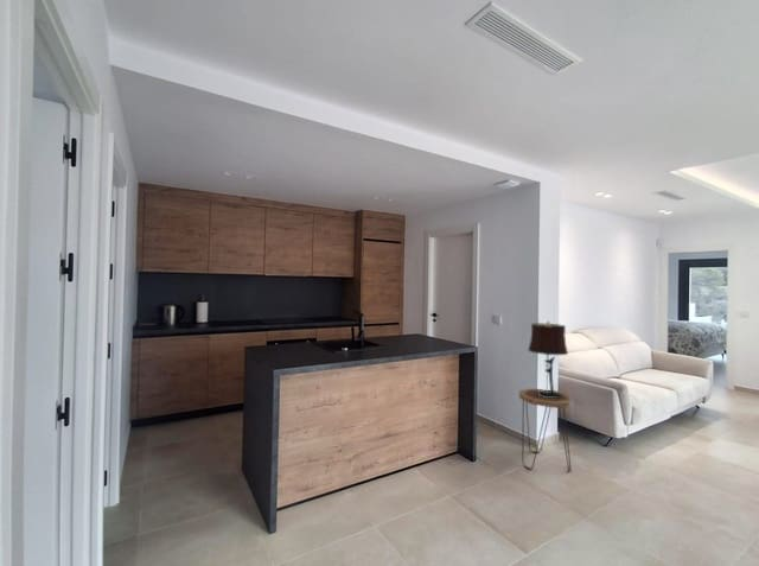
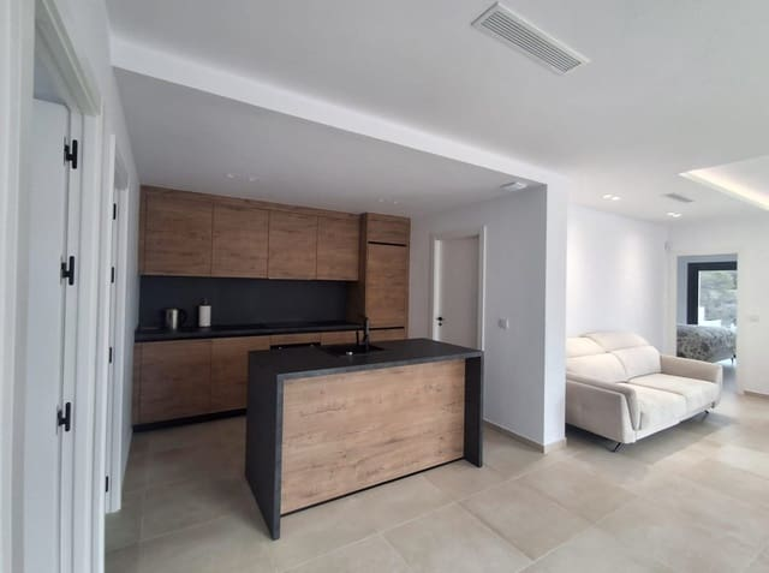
- side table [518,388,572,472]
- table lamp [527,320,569,398]
